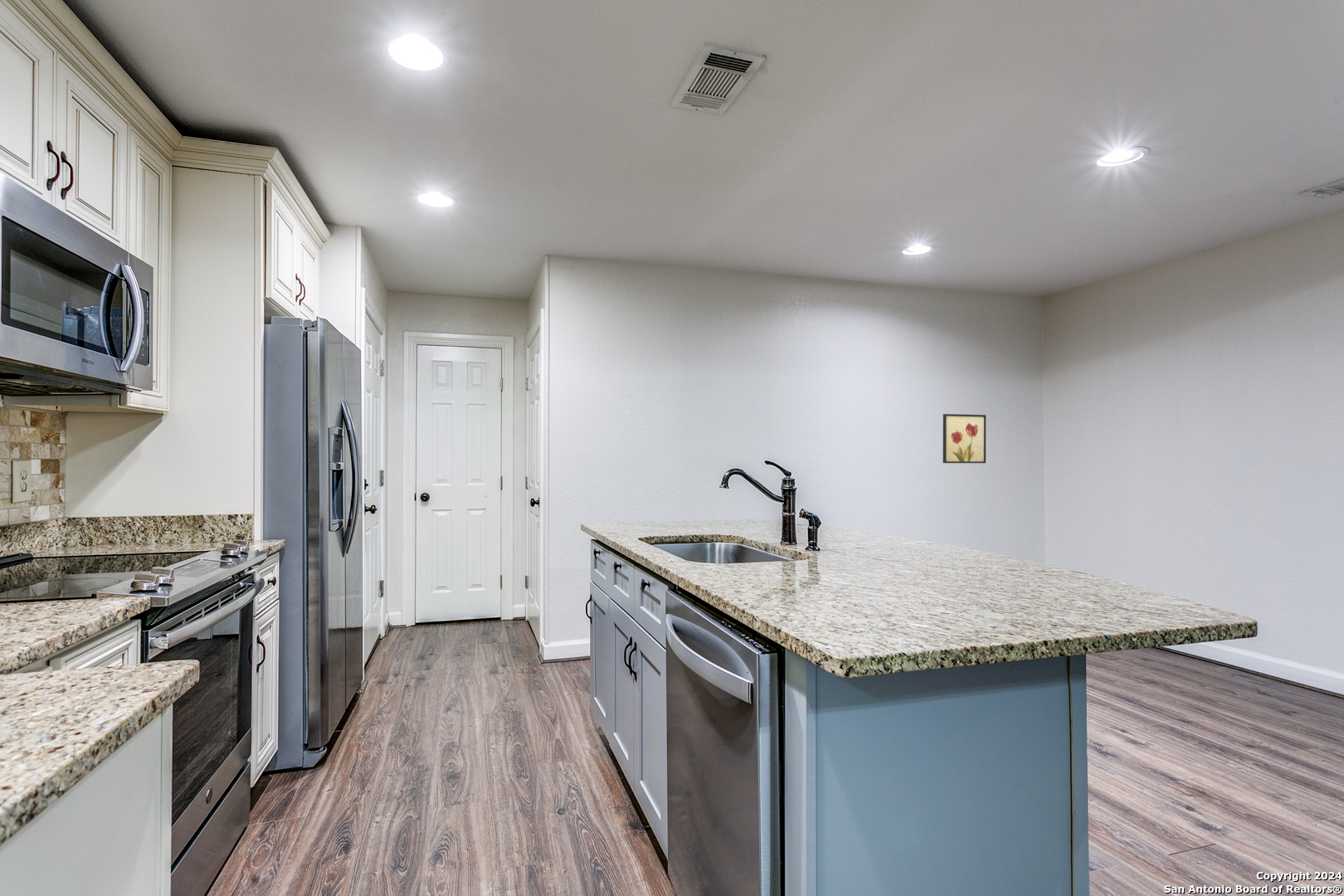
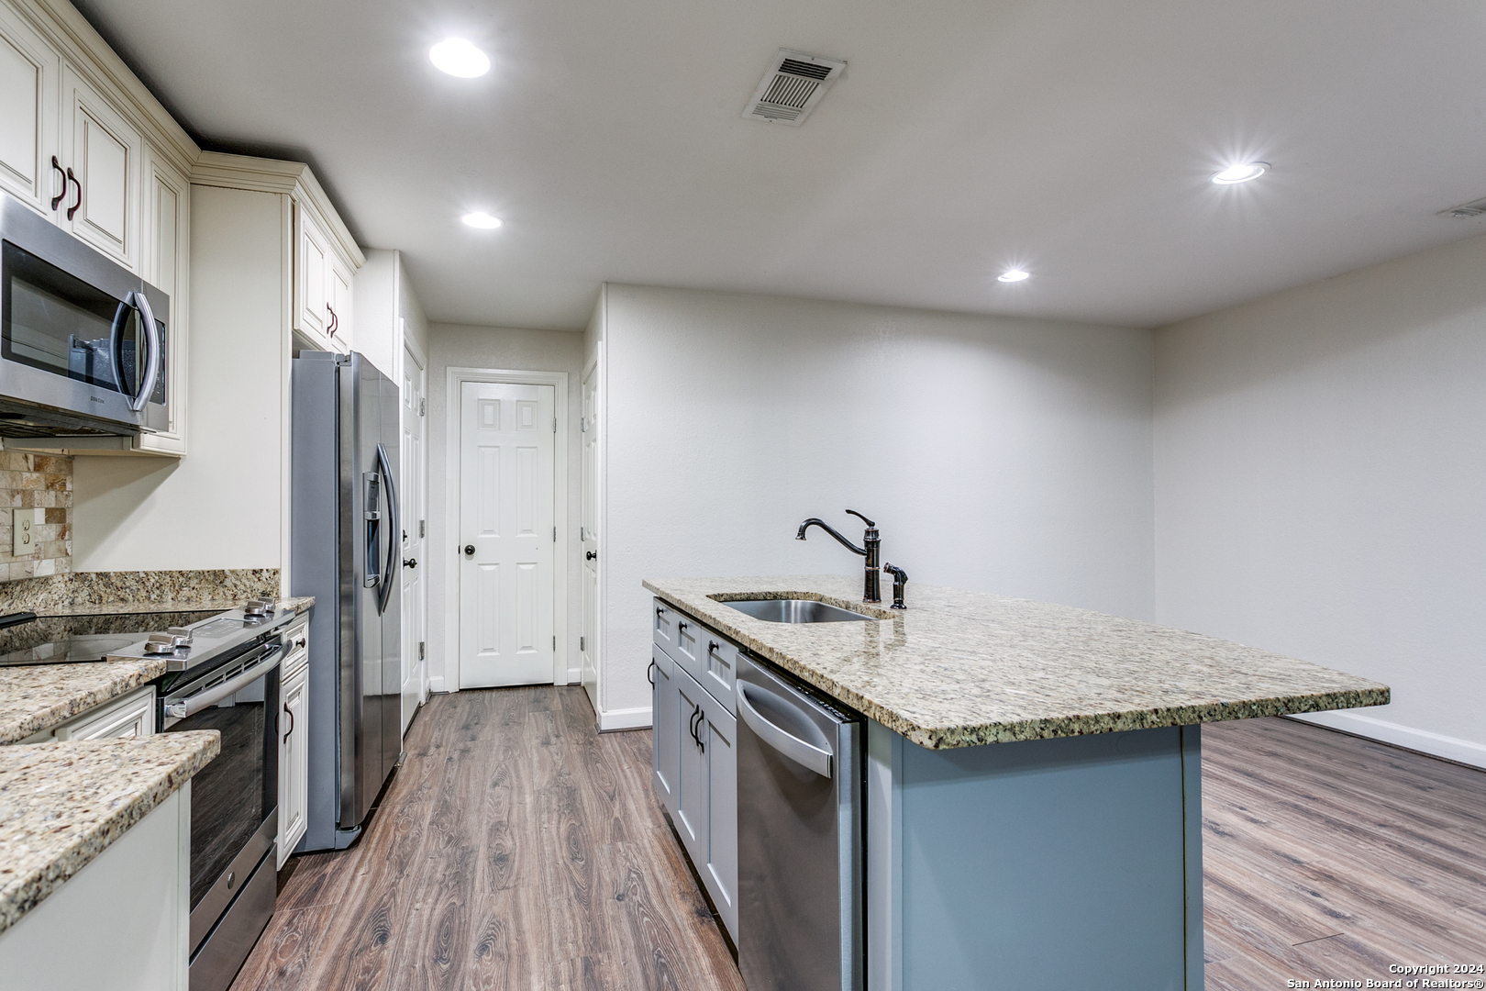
- wall art [942,413,986,464]
